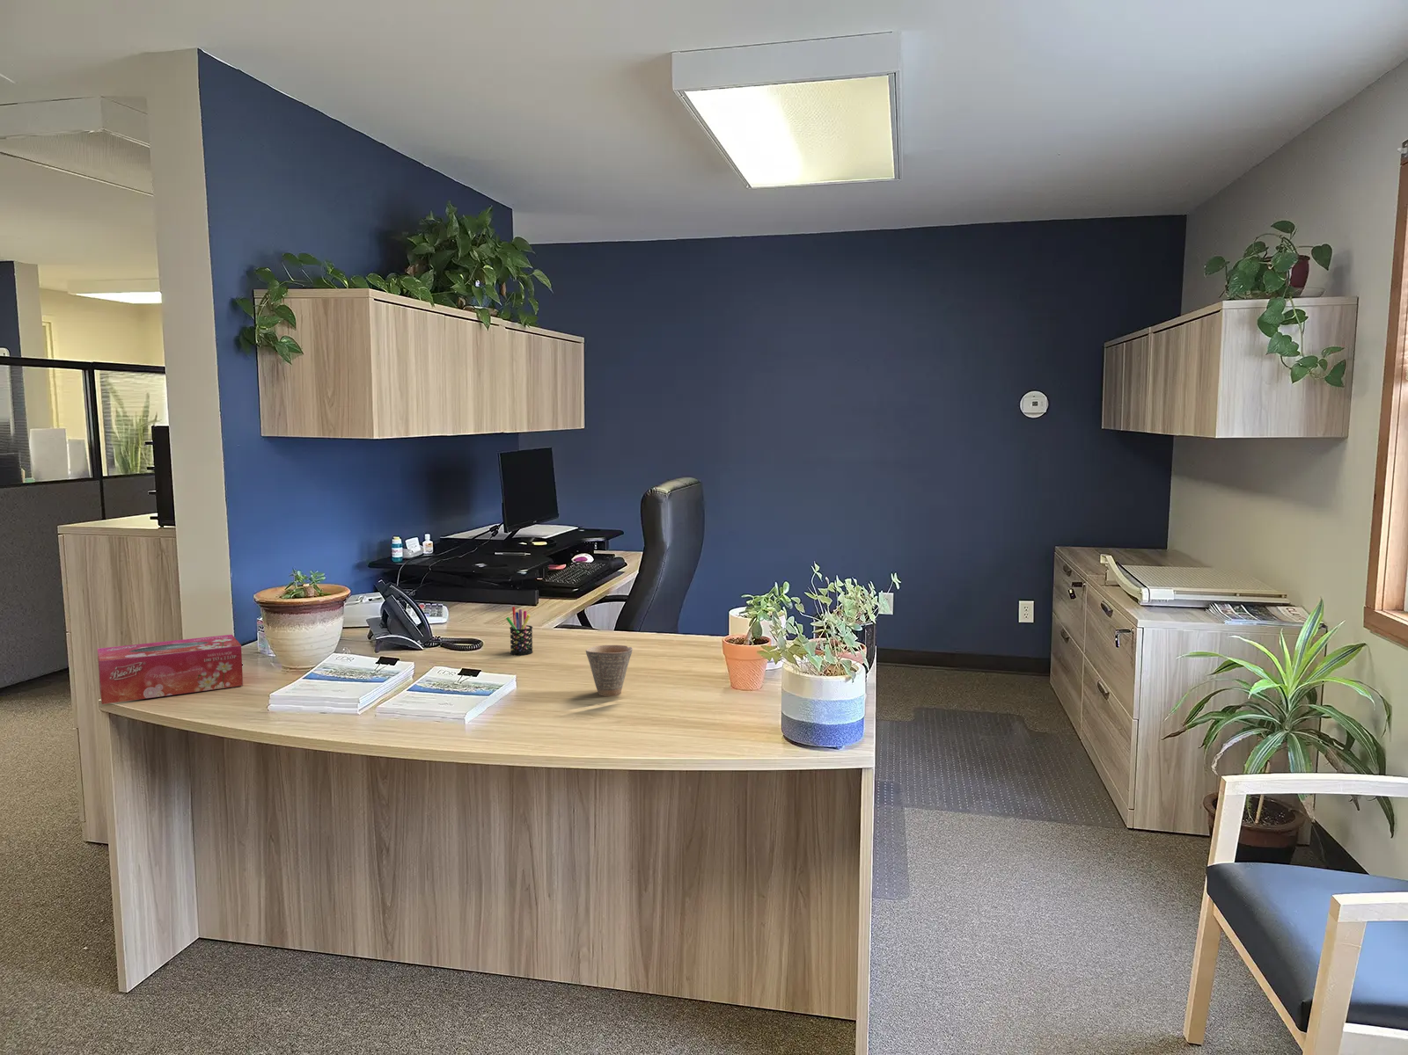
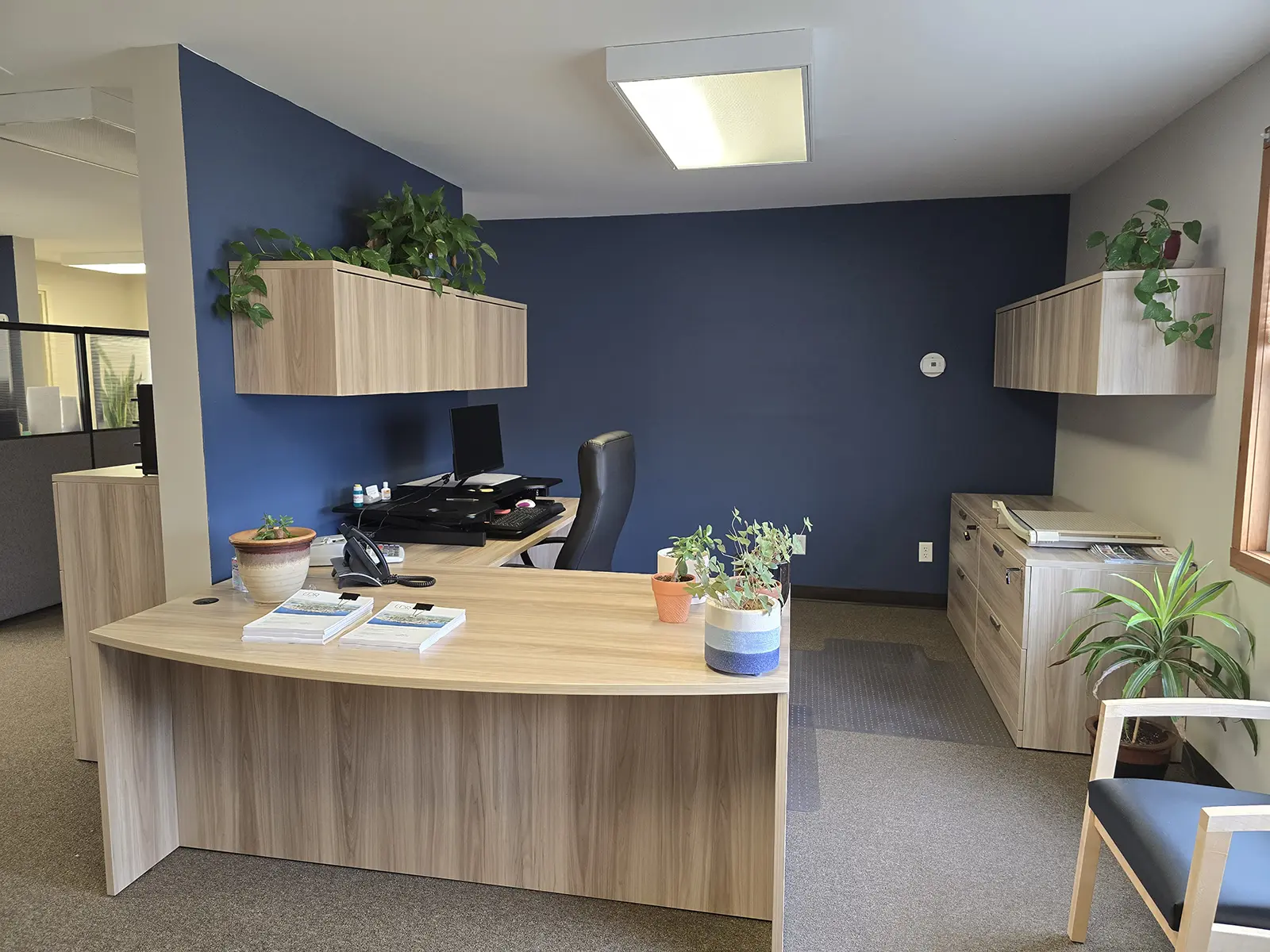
- tissue box [96,634,244,705]
- pen holder [506,606,533,657]
- cup [585,645,633,697]
